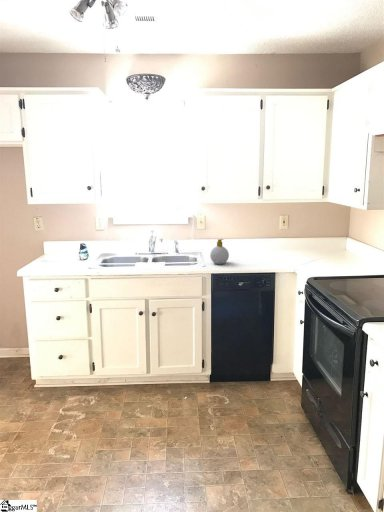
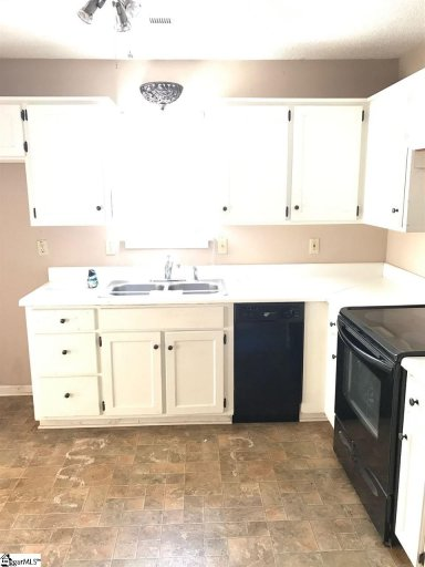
- soap bottle [209,238,230,265]
